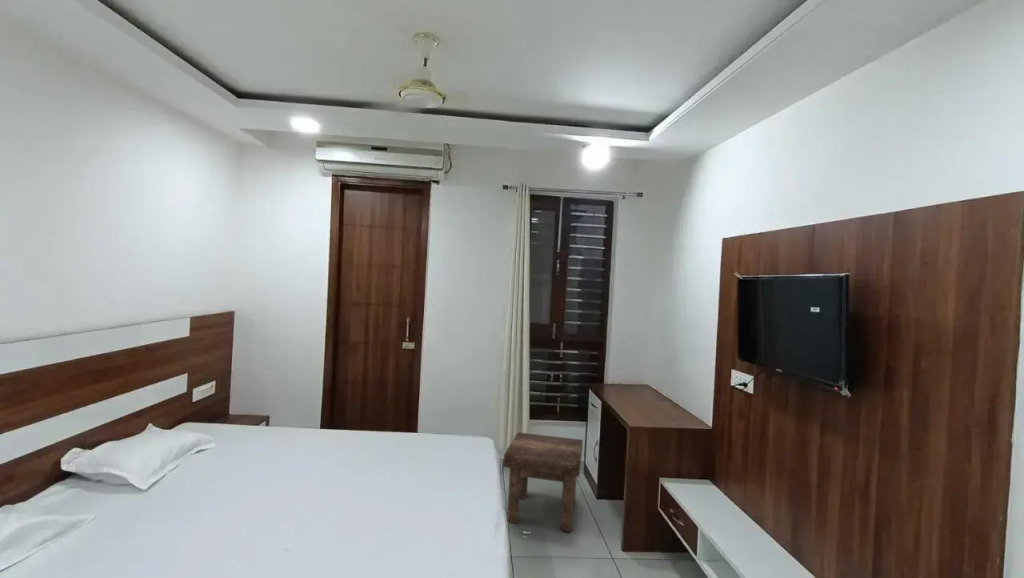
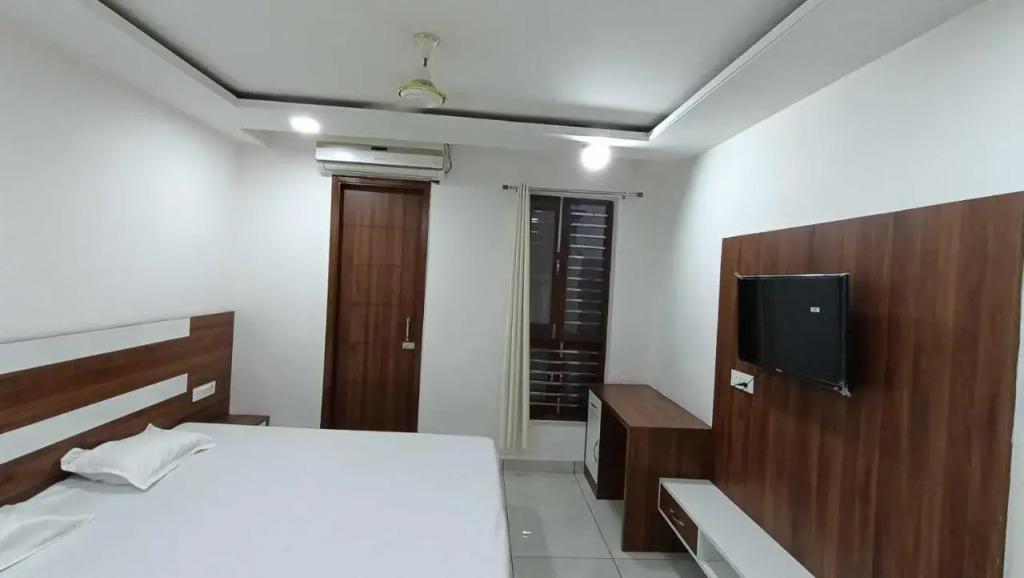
- stool [502,431,584,533]
